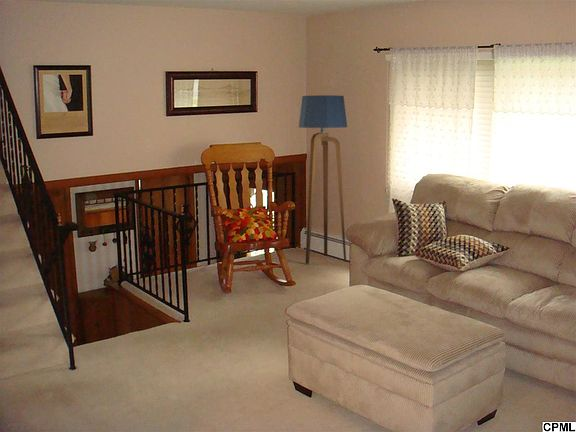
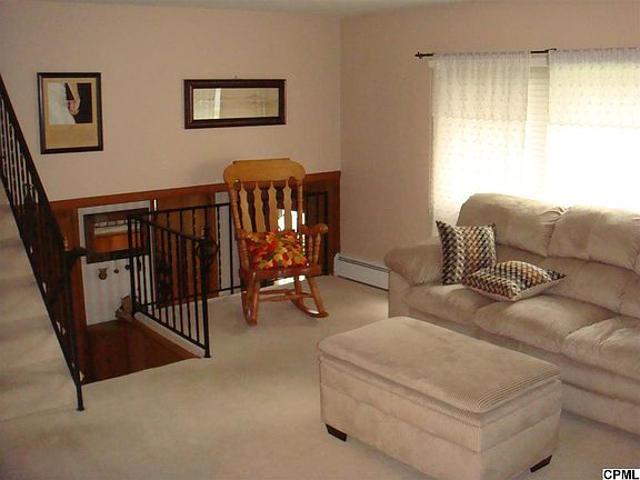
- floor lamp [298,94,348,265]
